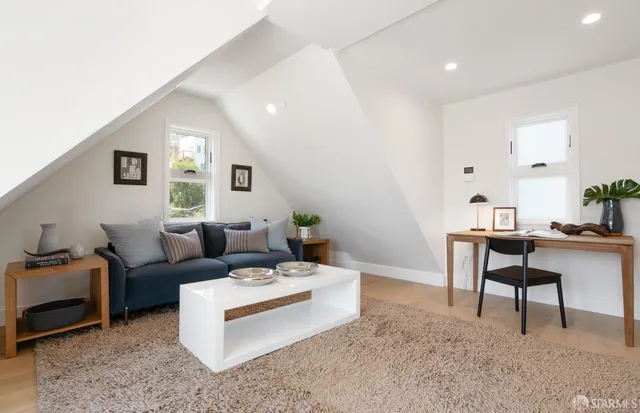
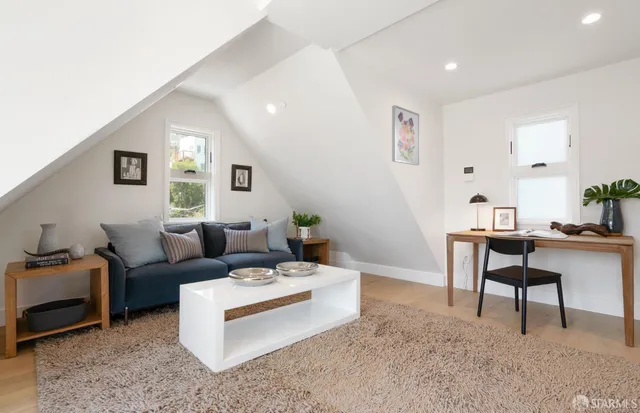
+ wall art [391,104,420,166]
